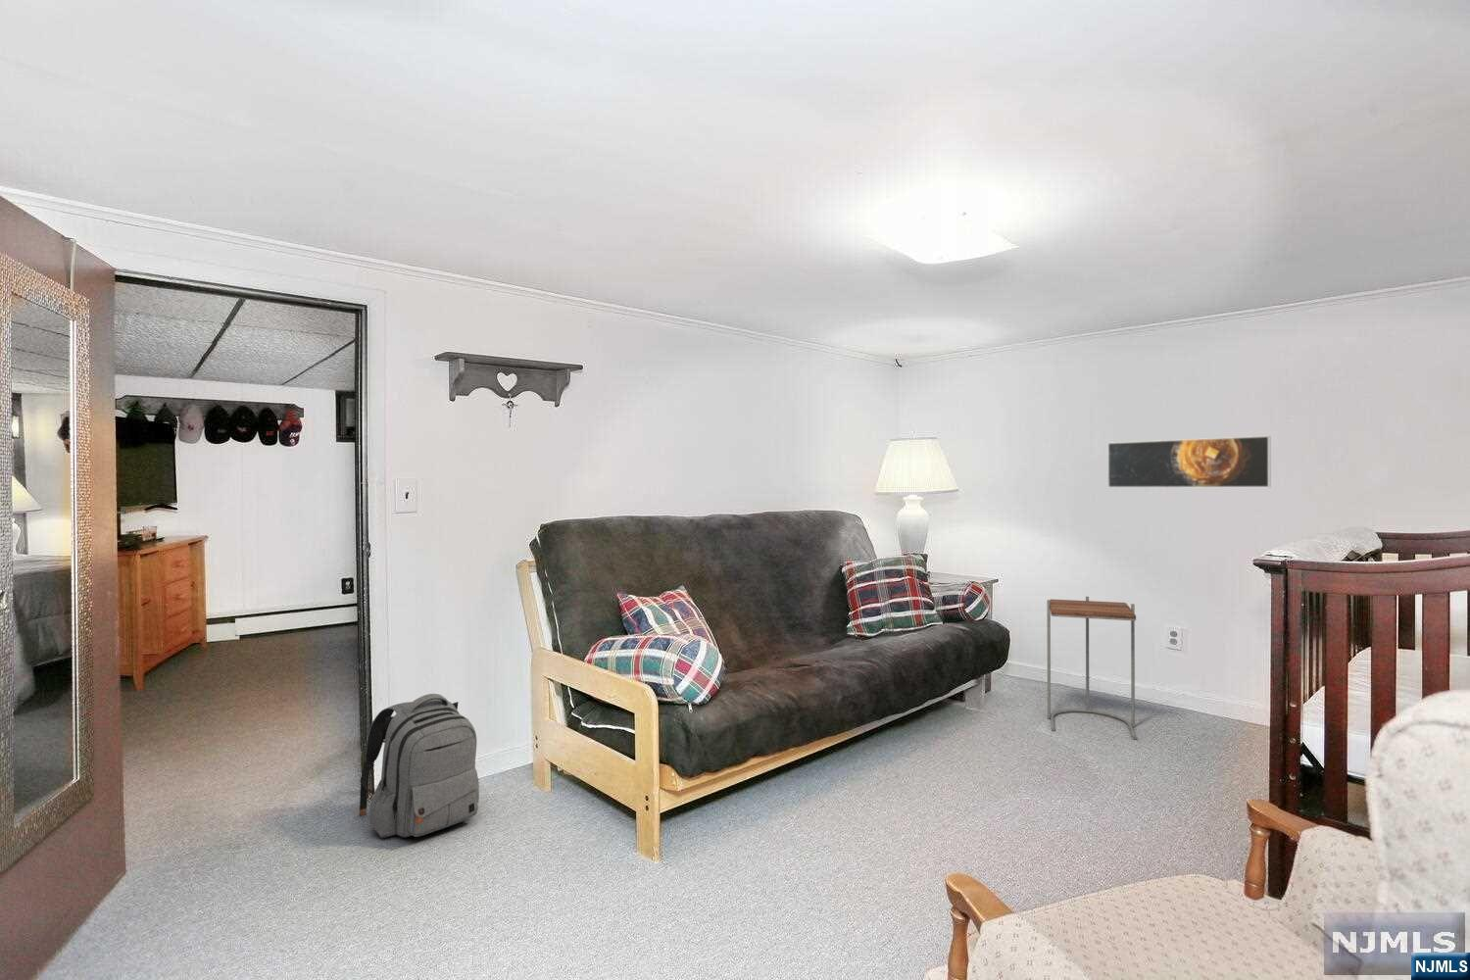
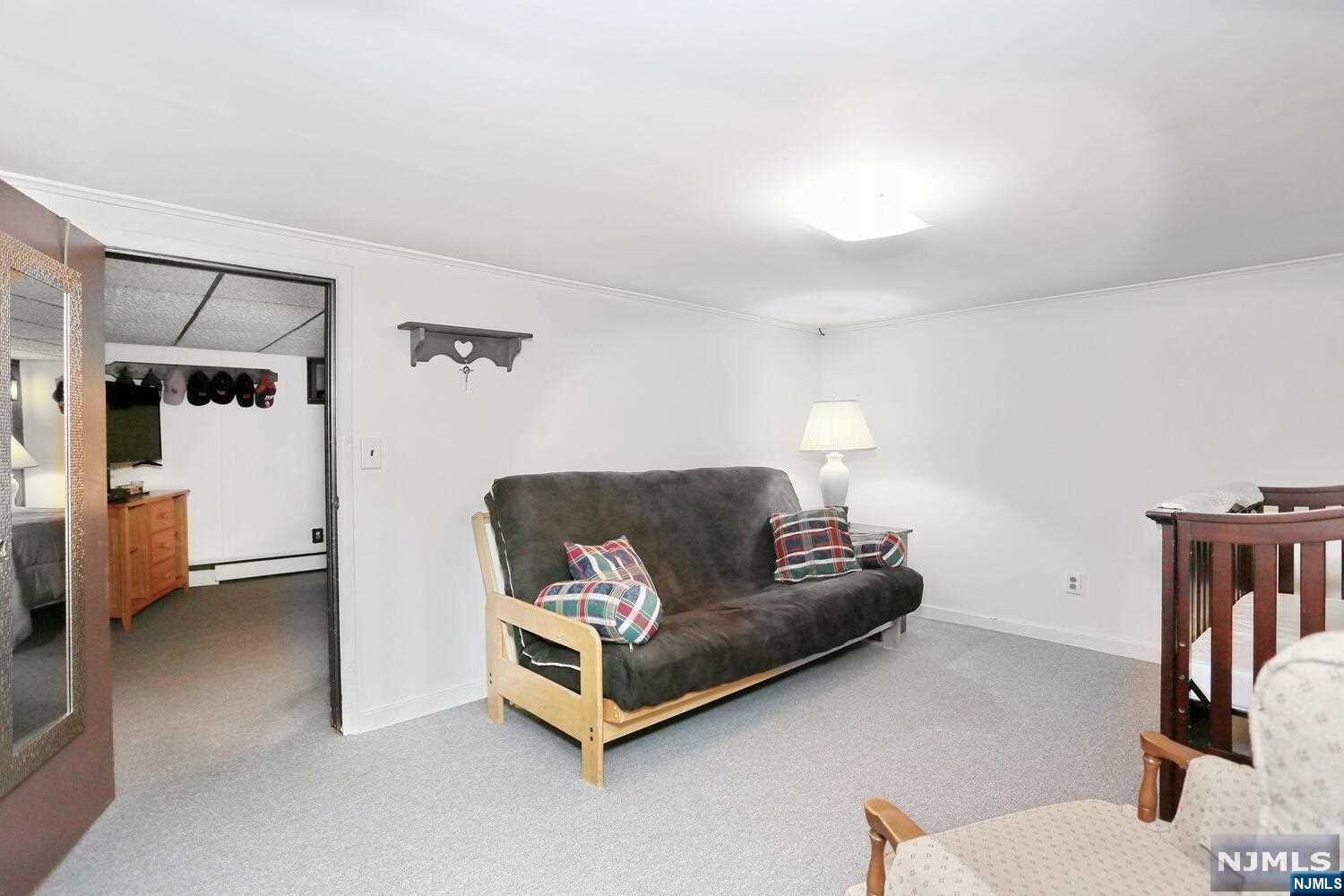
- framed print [1107,435,1272,489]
- side table [1046,596,1138,739]
- backpack [358,692,480,839]
